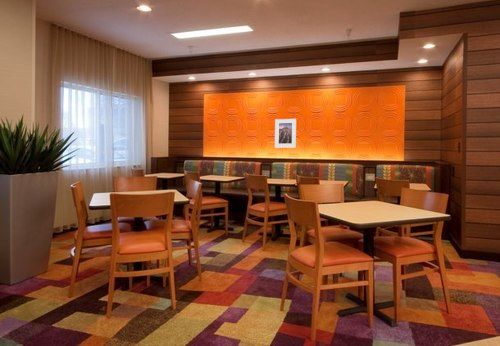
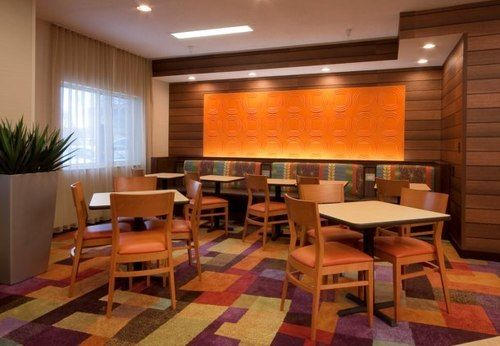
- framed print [274,118,297,148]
